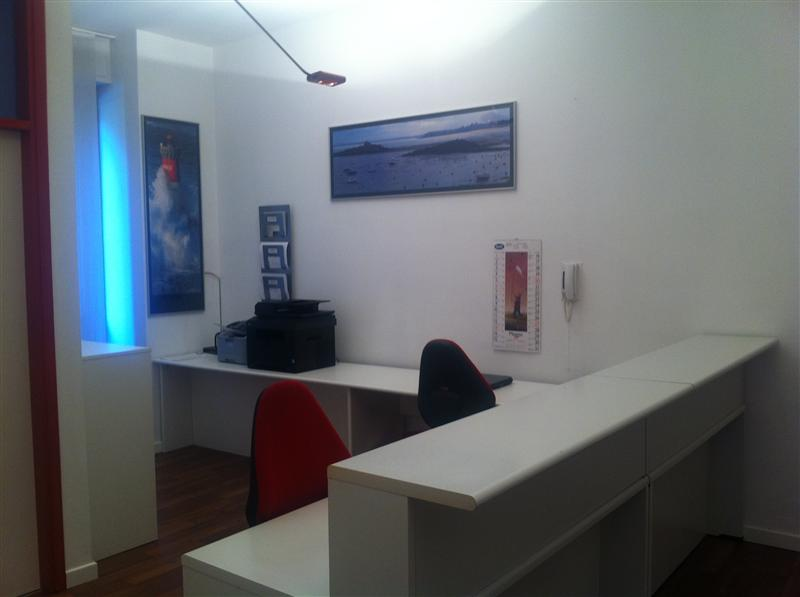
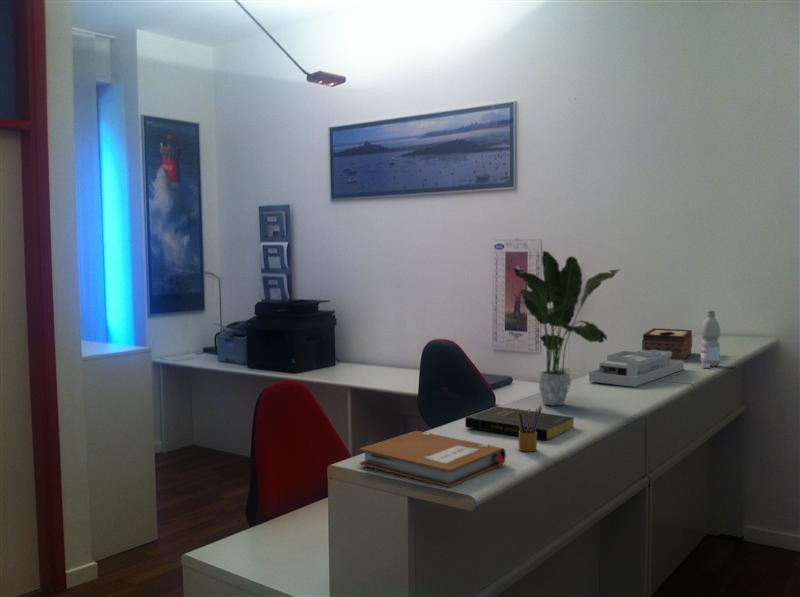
+ pencil box [517,404,543,452]
+ tissue box [641,327,693,361]
+ notebook [358,430,507,489]
+ book [464,405,576,442]
+ water bottle [700,310,721,369]
+ desk organizer [588,349,685,388]
+ potted plant [511,249,621,406]
